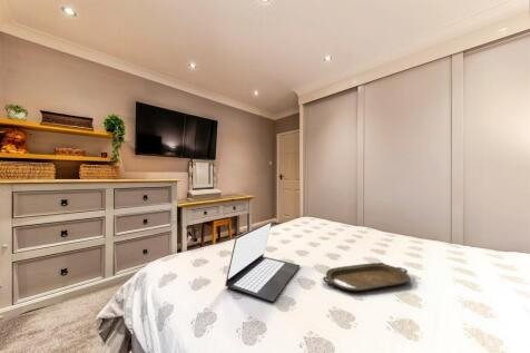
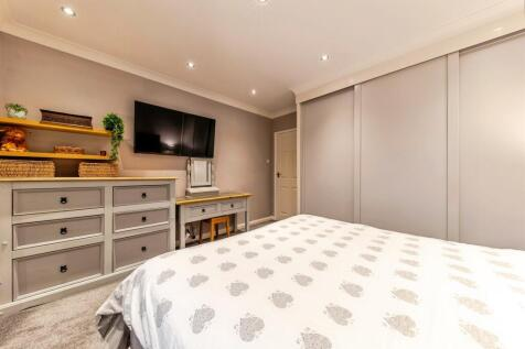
- laptop [224,220,301,303]
- serving tray [322,262,411,292]
